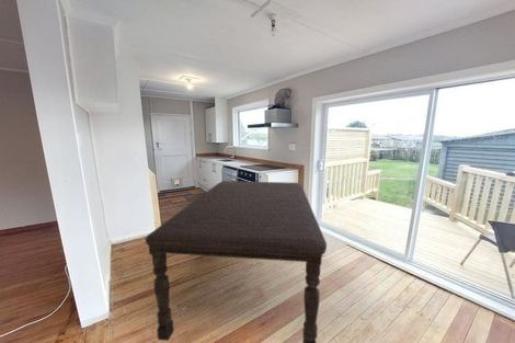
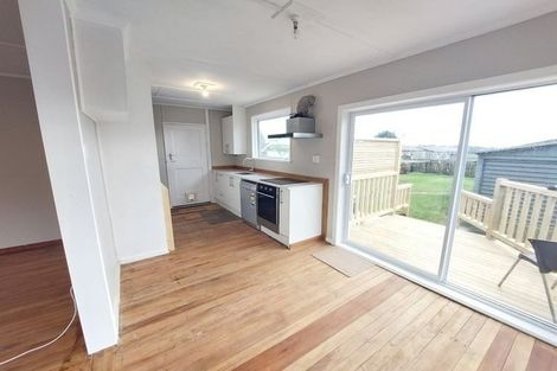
- dining table [145,180,328,343]
